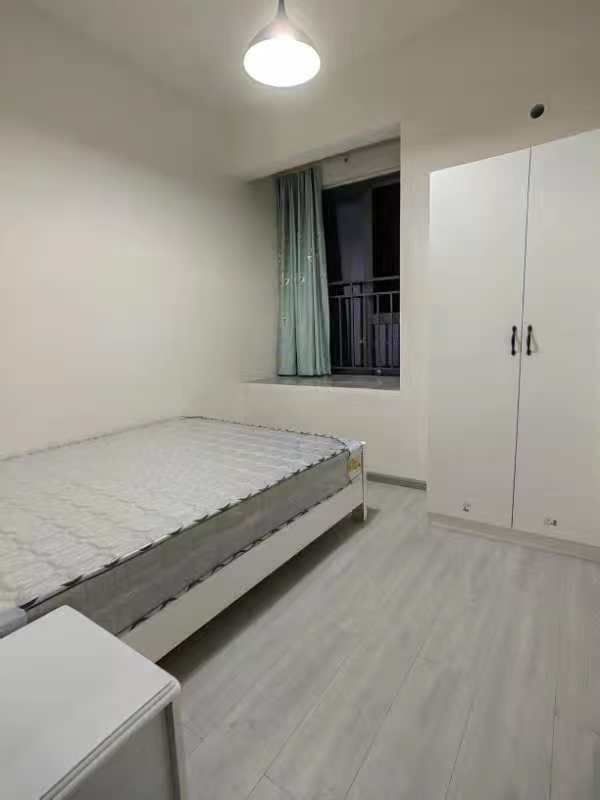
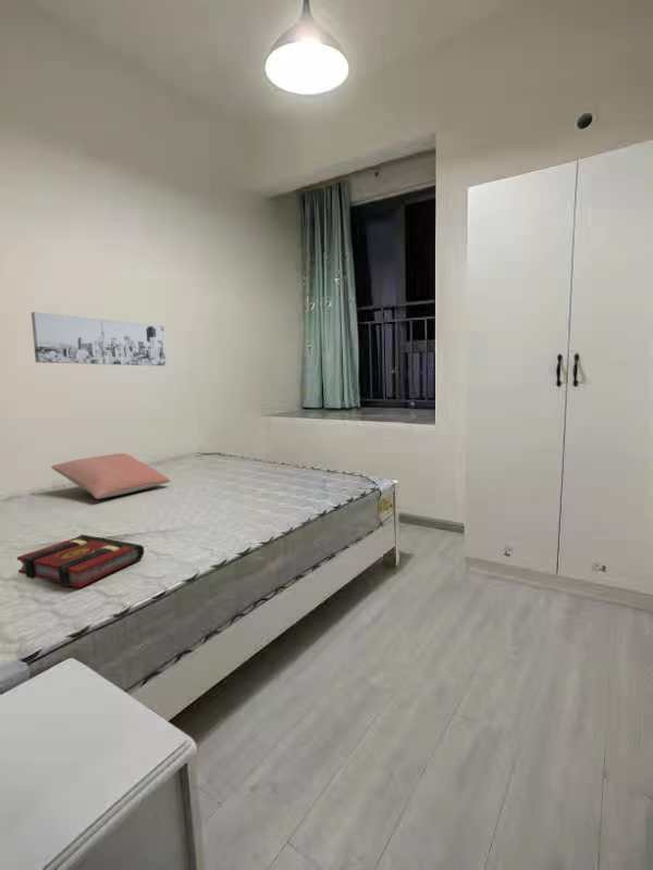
+ pillow [50,452,171,500]
+ book [16,534,145,588]
+ wall art [30,311,167,366]
